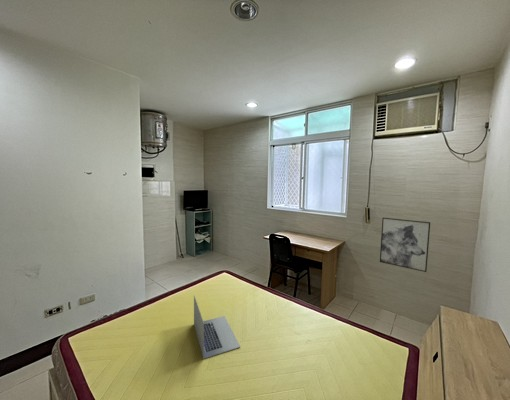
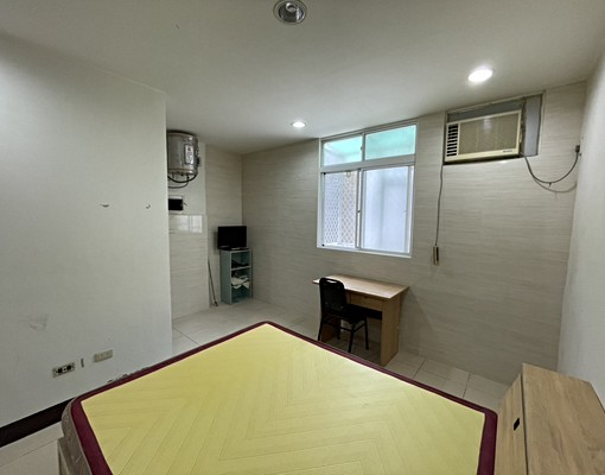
- laptop [193,295,241,360]
- wall art [379,217,431,273]
